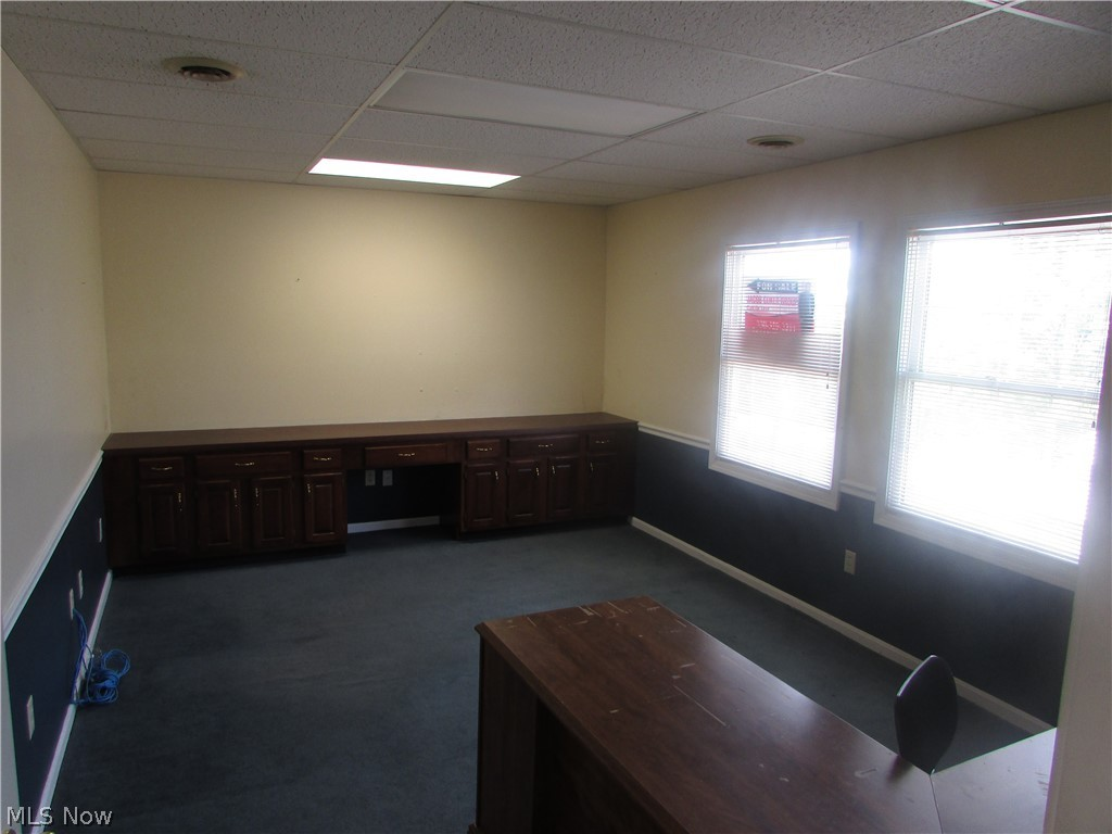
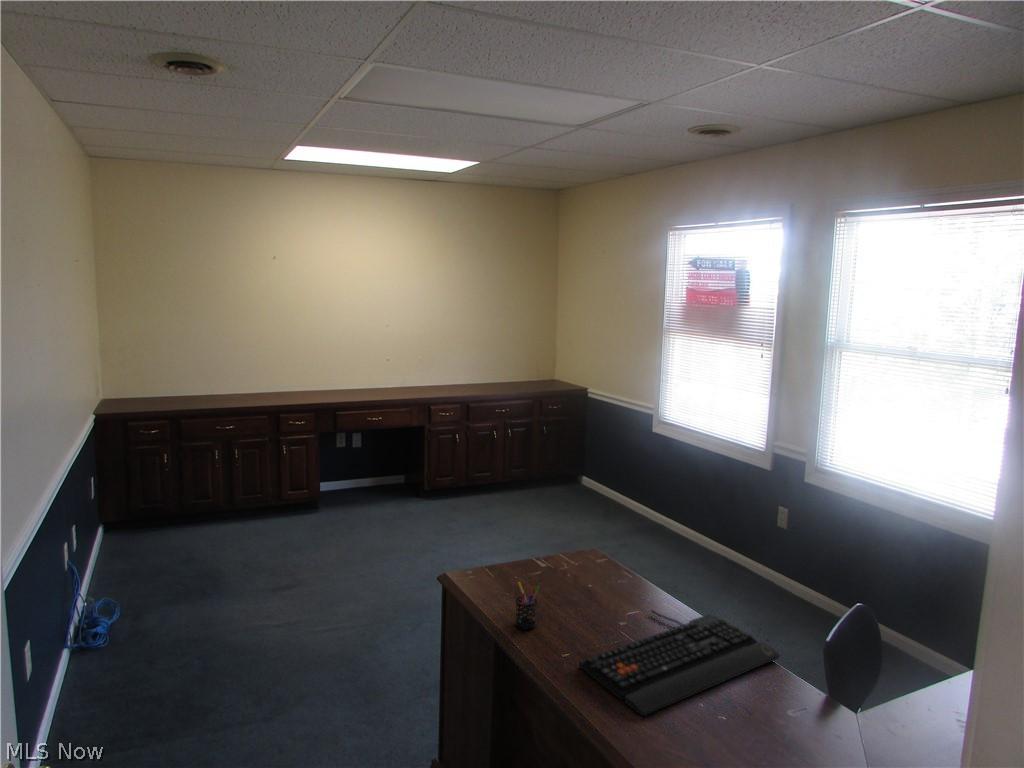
+ keyboard [578,609,781,718]
+ pen holder [514,581,541,631]
